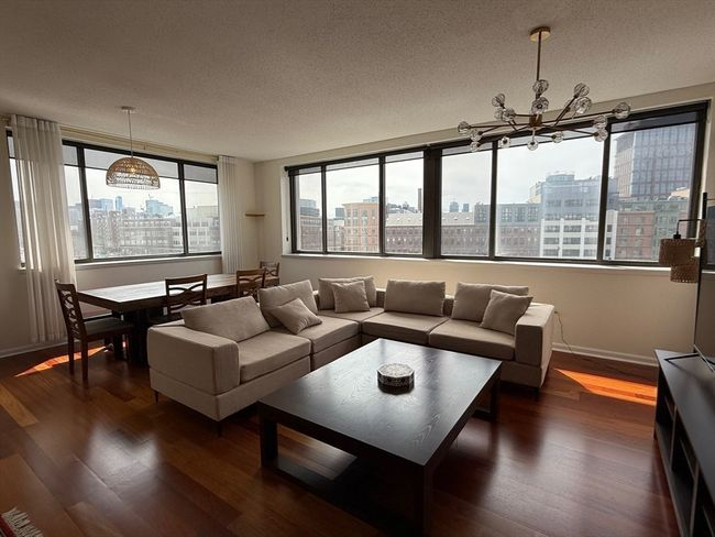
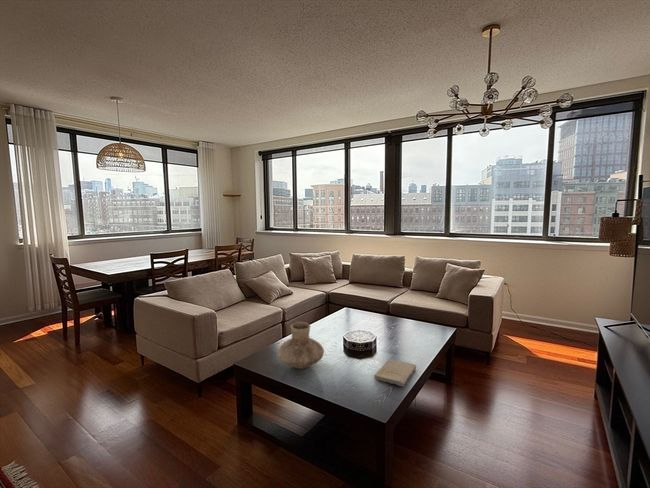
+ book [373,358,417,388]
+ vase [277,321,325,370]
